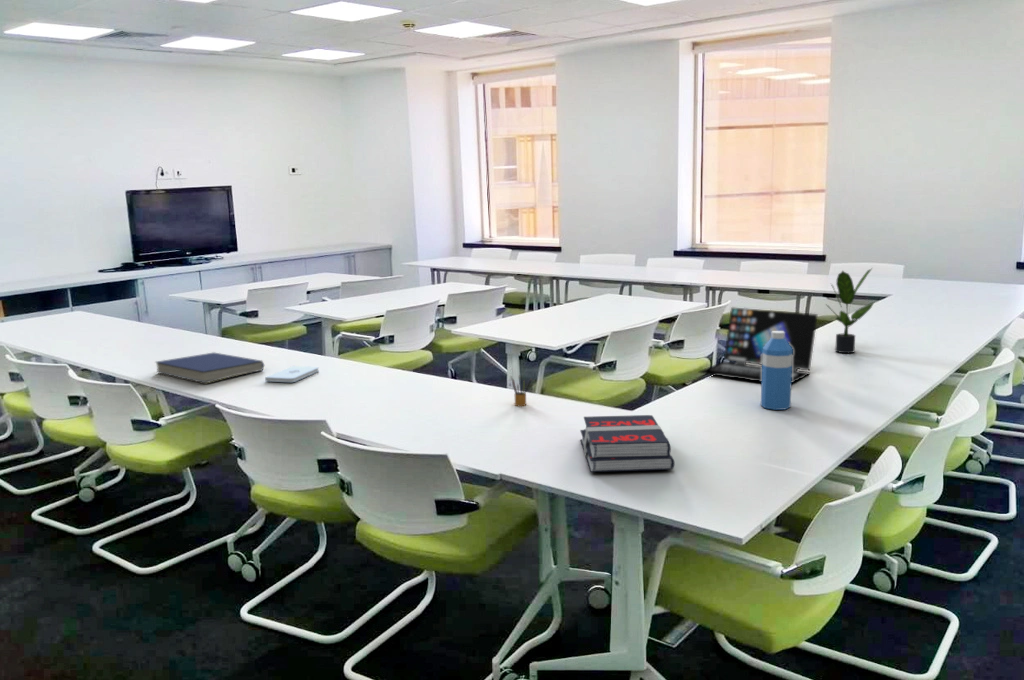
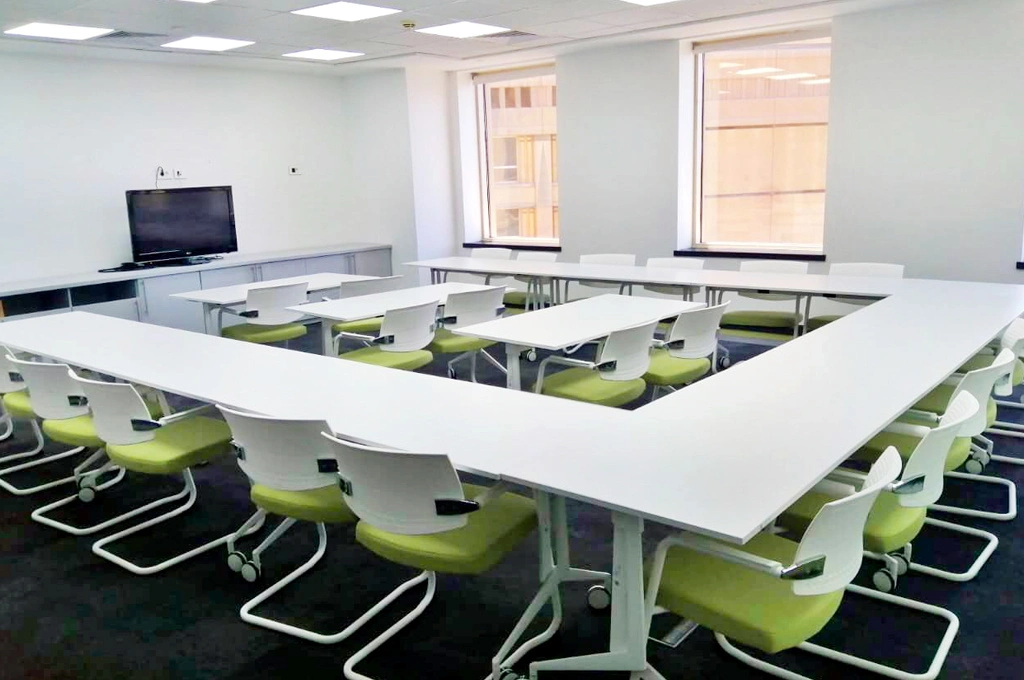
- water bottle [760,331,793,411]
- potted plant [824,267,875,354]
- book [154,351,265,384]
- book [579,414,676,473]
- laptop [697,306,819,385]
- pencil box [510,375,533,407]
- notepad [264,365,320,383]
